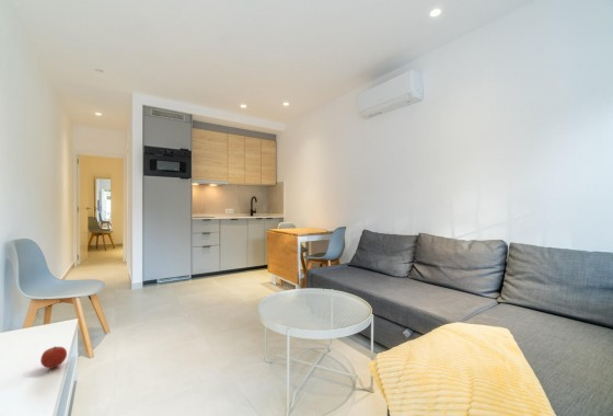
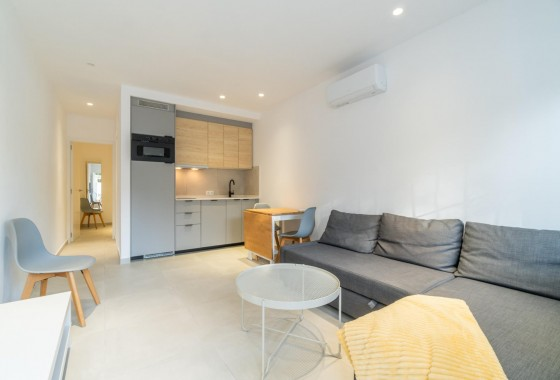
- apple [39,345,68,370]
